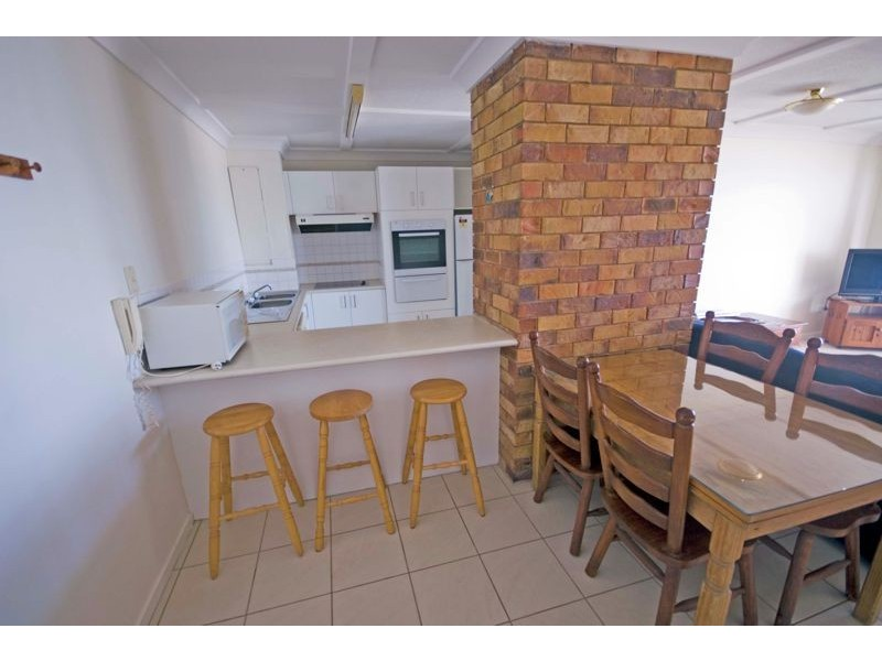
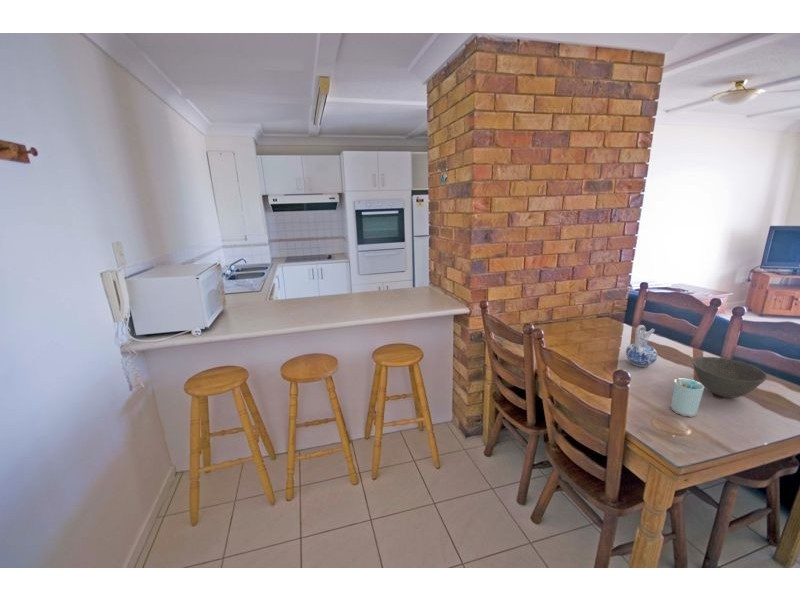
+ cup [670,377,705,418]
+ bowl [692,356,768,399]
+ ceramic pitcher [625,324,658,368]
